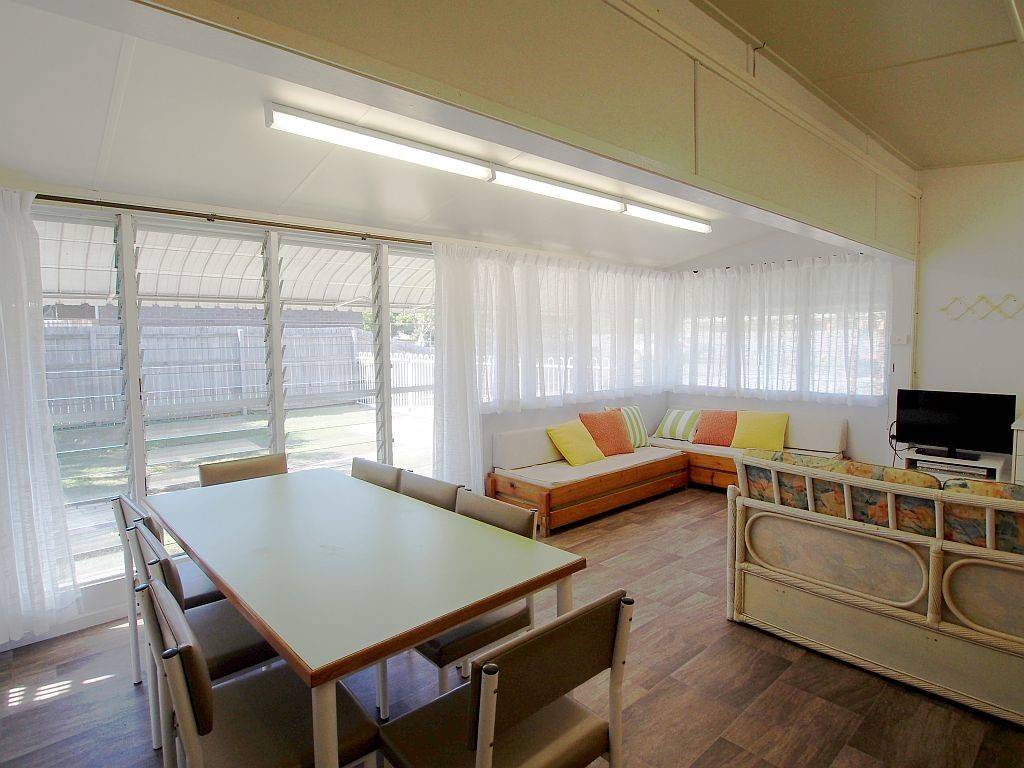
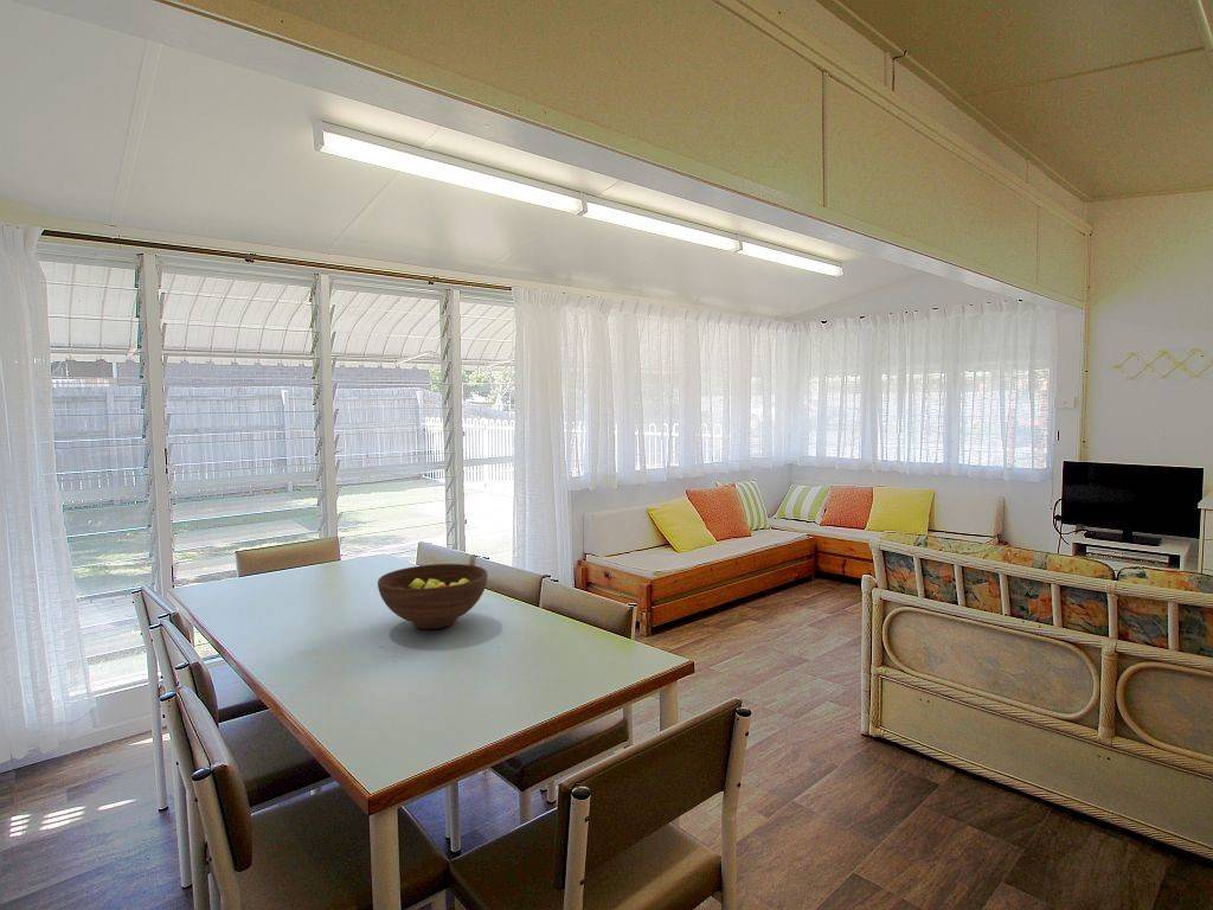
+ fruit bowl [377,563,489,630]
